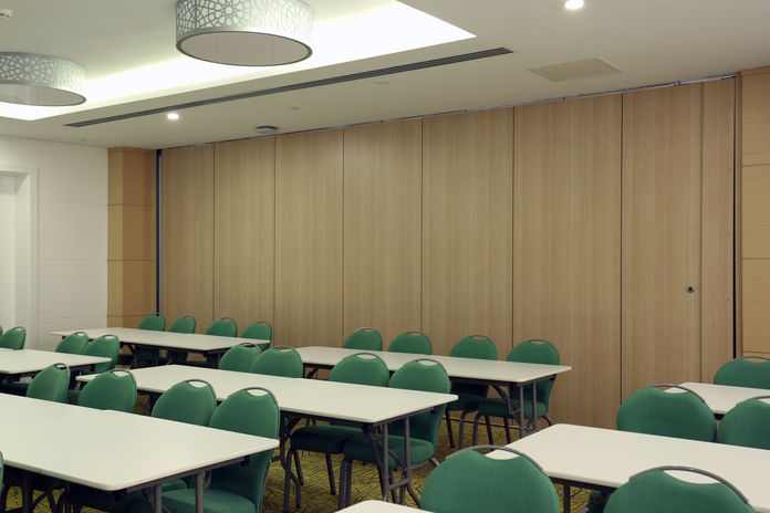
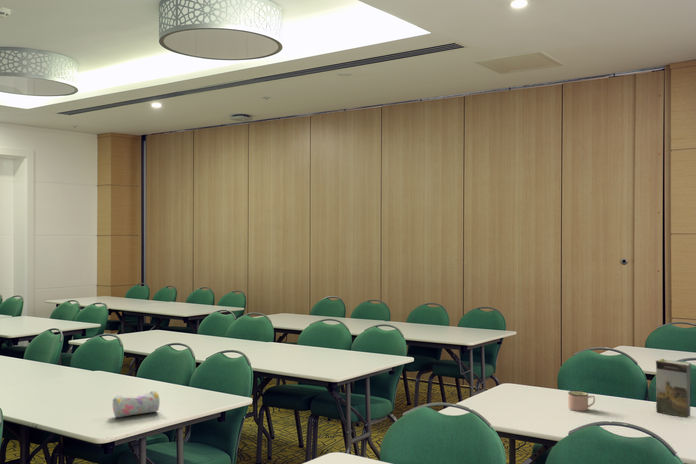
+ book [655,358,692,419]
+ mug [567,390,596,412]
+ pencil case [111,390,161,418]
